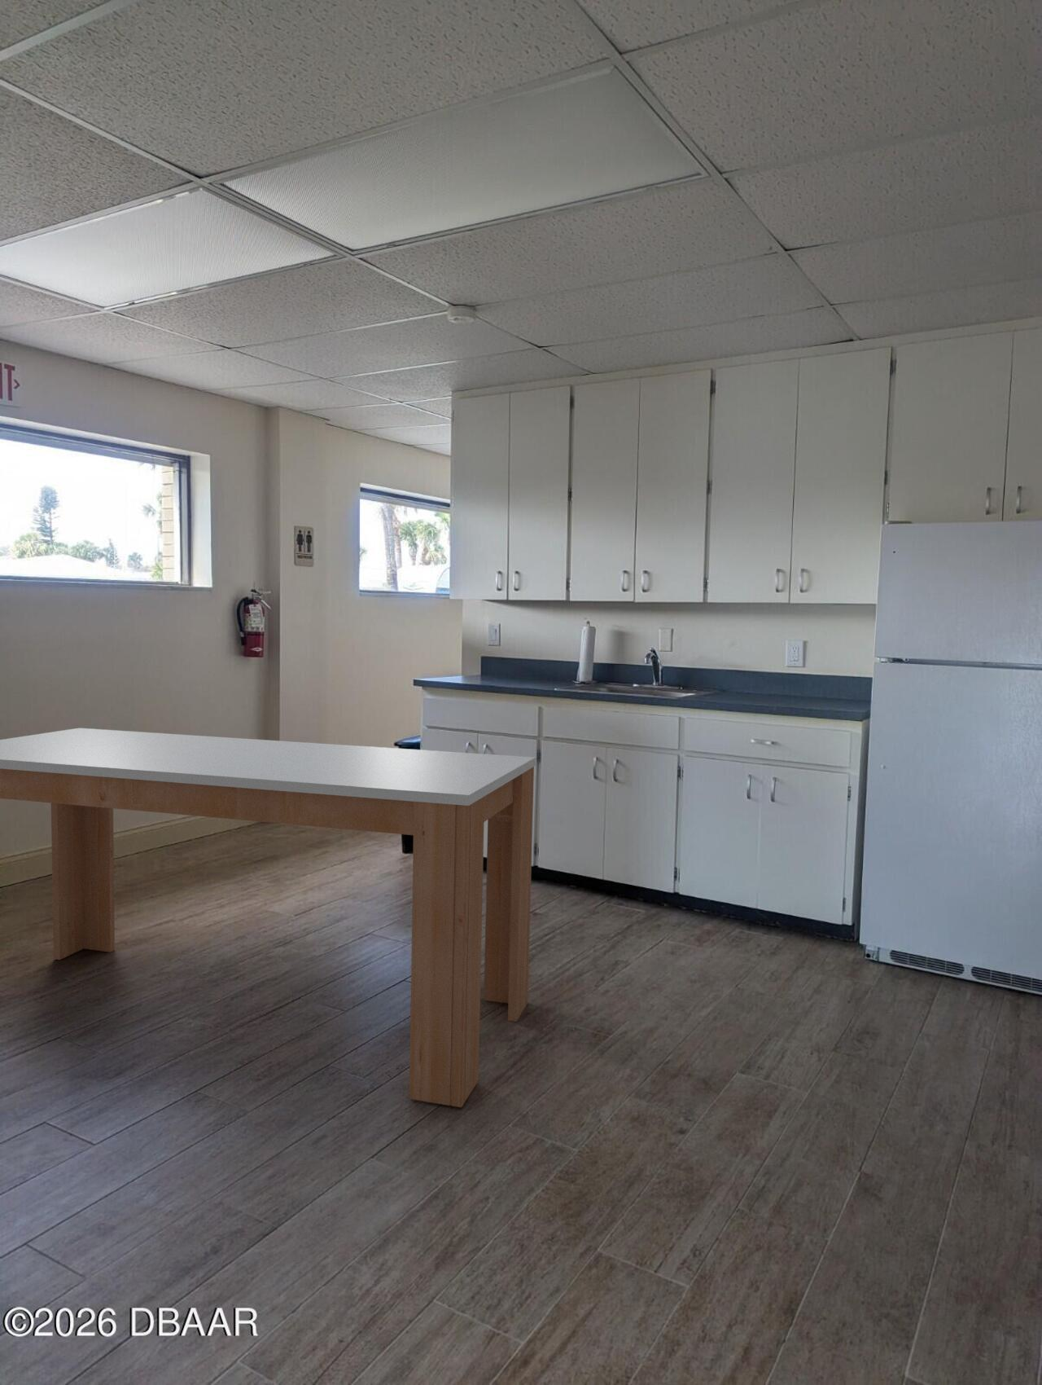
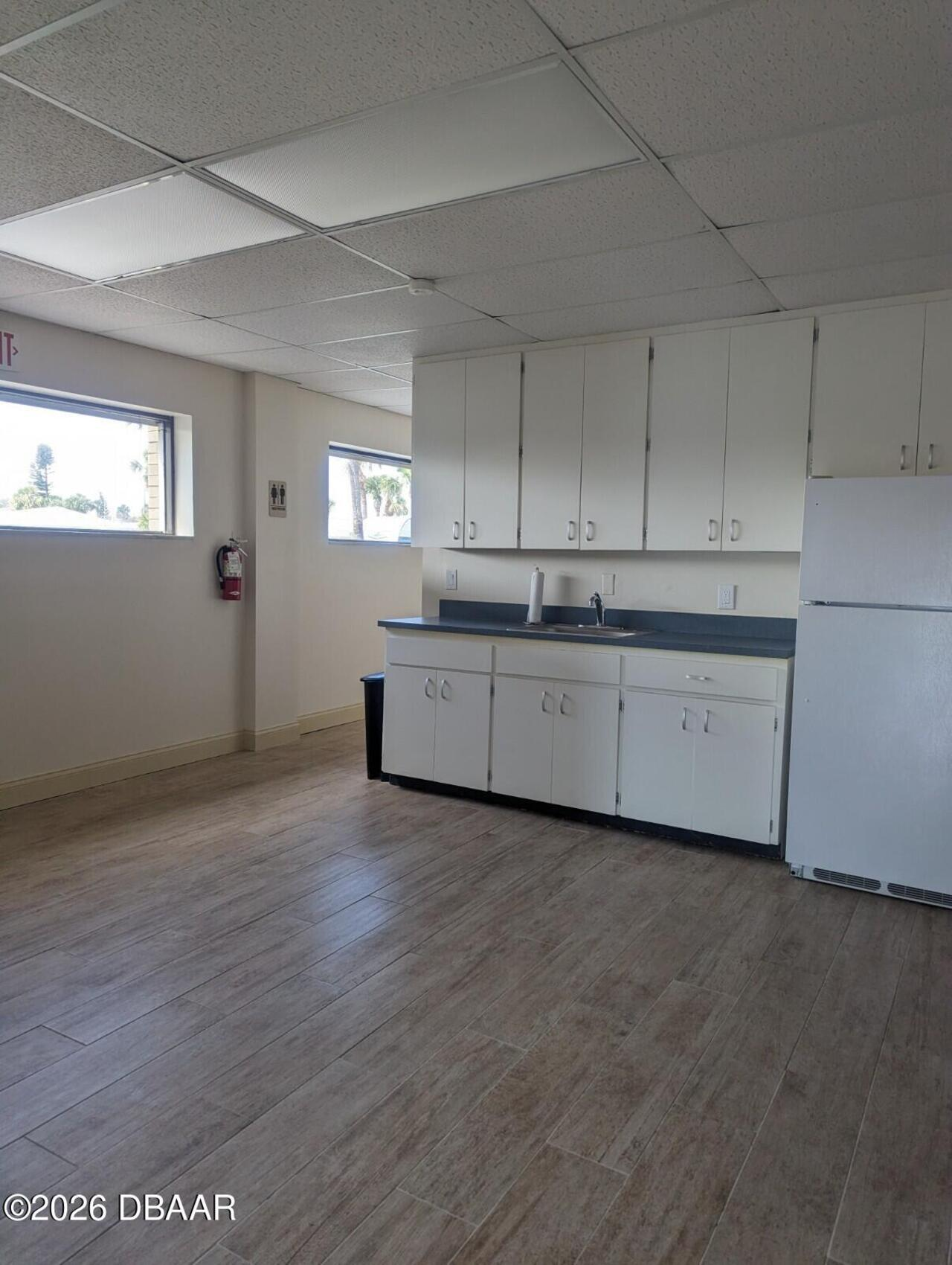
- dining table [0,727,536,1108]
